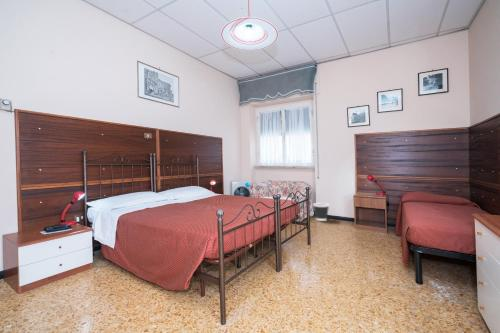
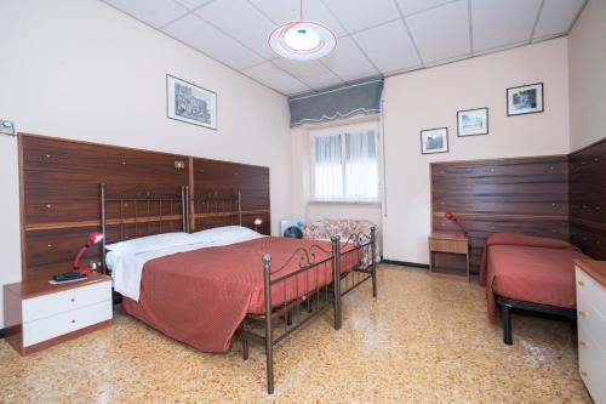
- wastebasket [312,202,330,222]
